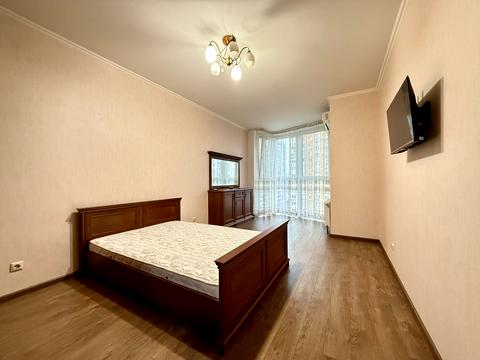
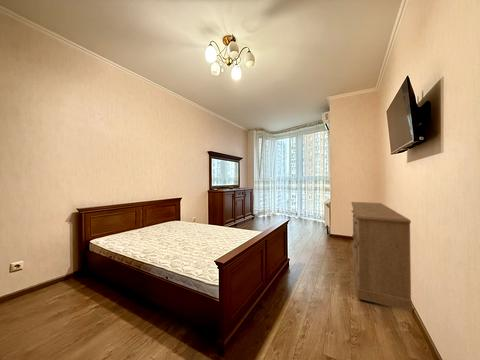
+ sideboard [350,201,413,312]
